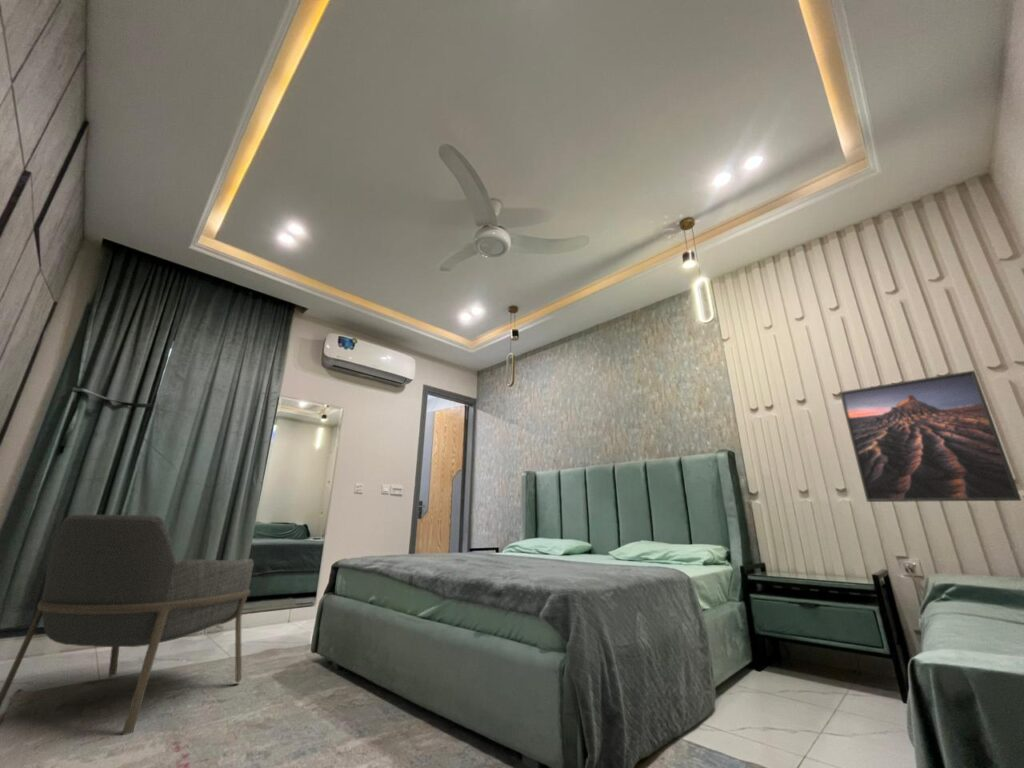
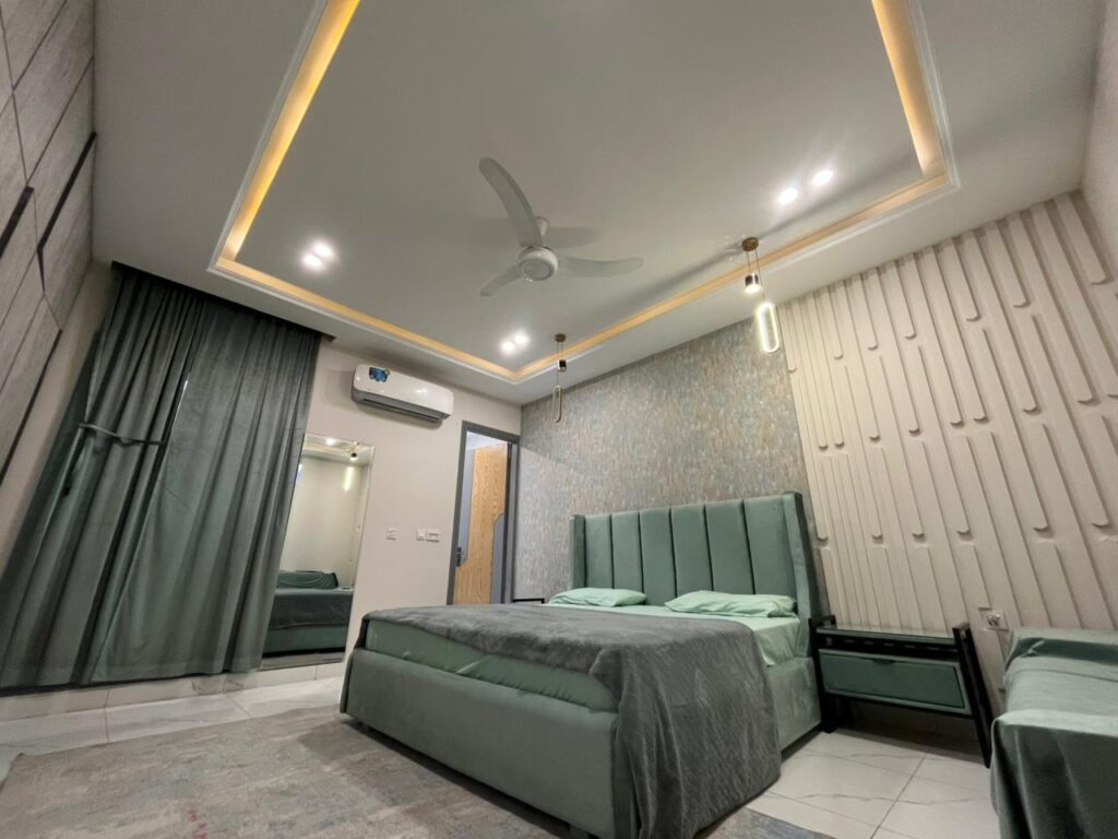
- armchair [0,514,255,736]
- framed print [839,370,1022,503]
